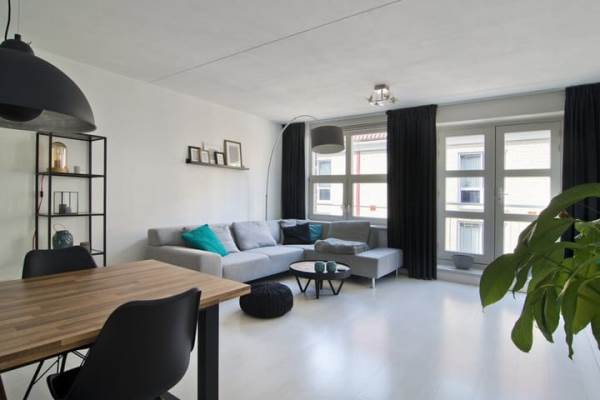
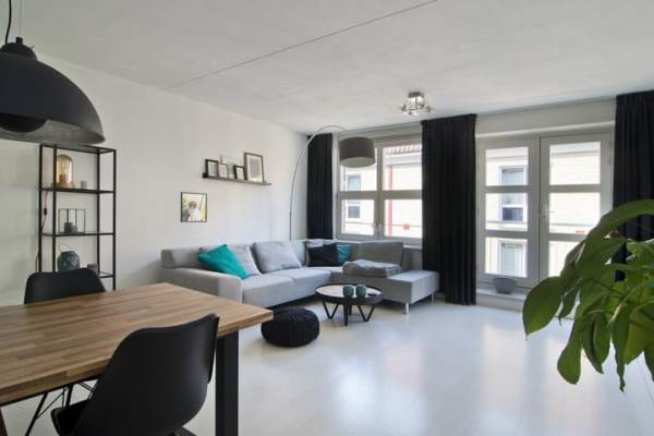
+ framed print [180,191,208,223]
